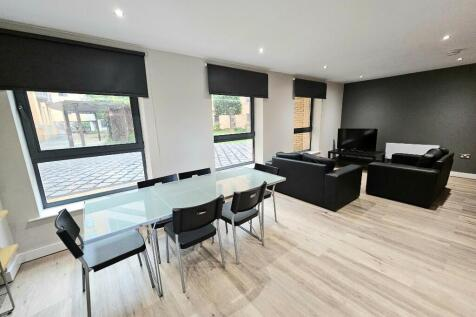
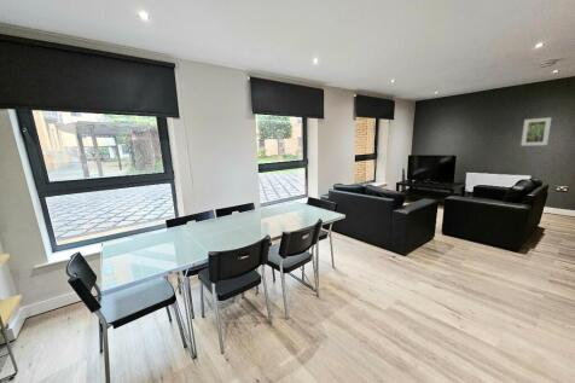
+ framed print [519,116,553,147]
